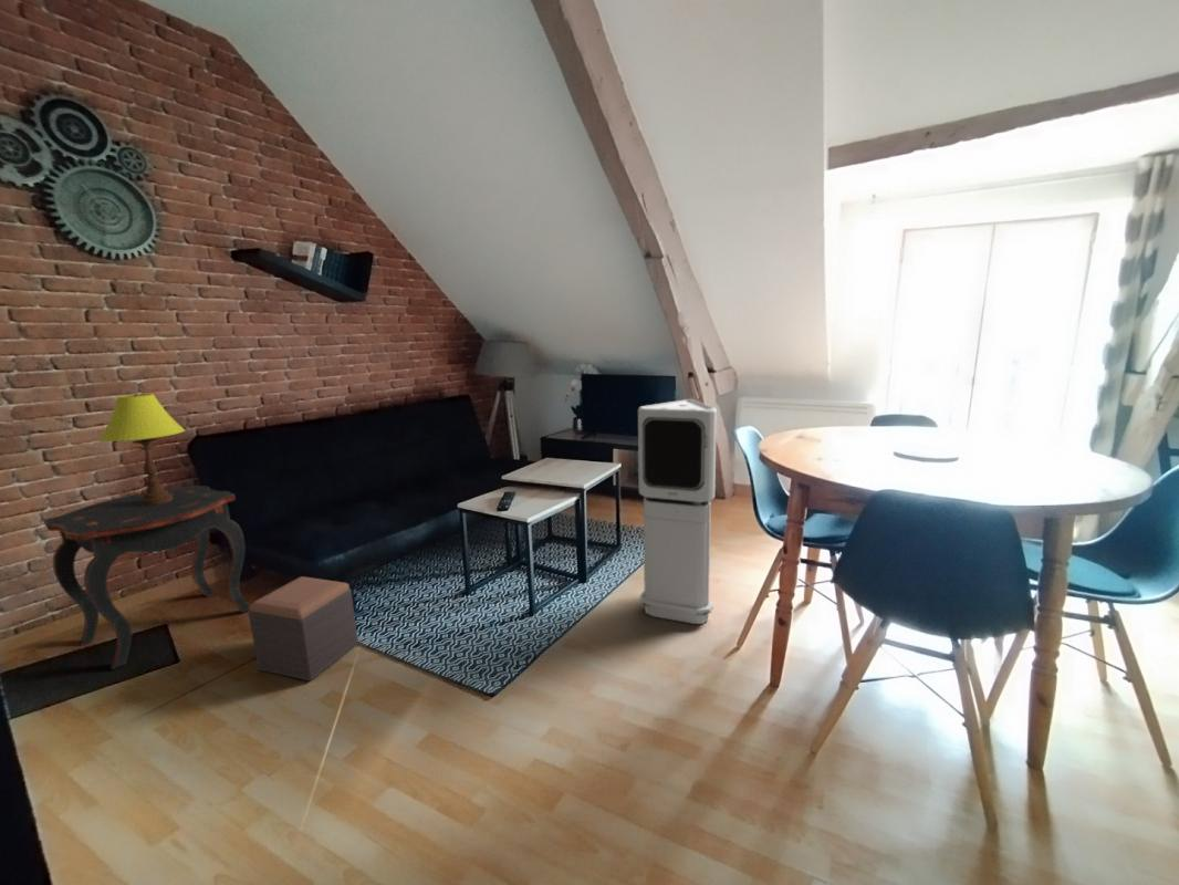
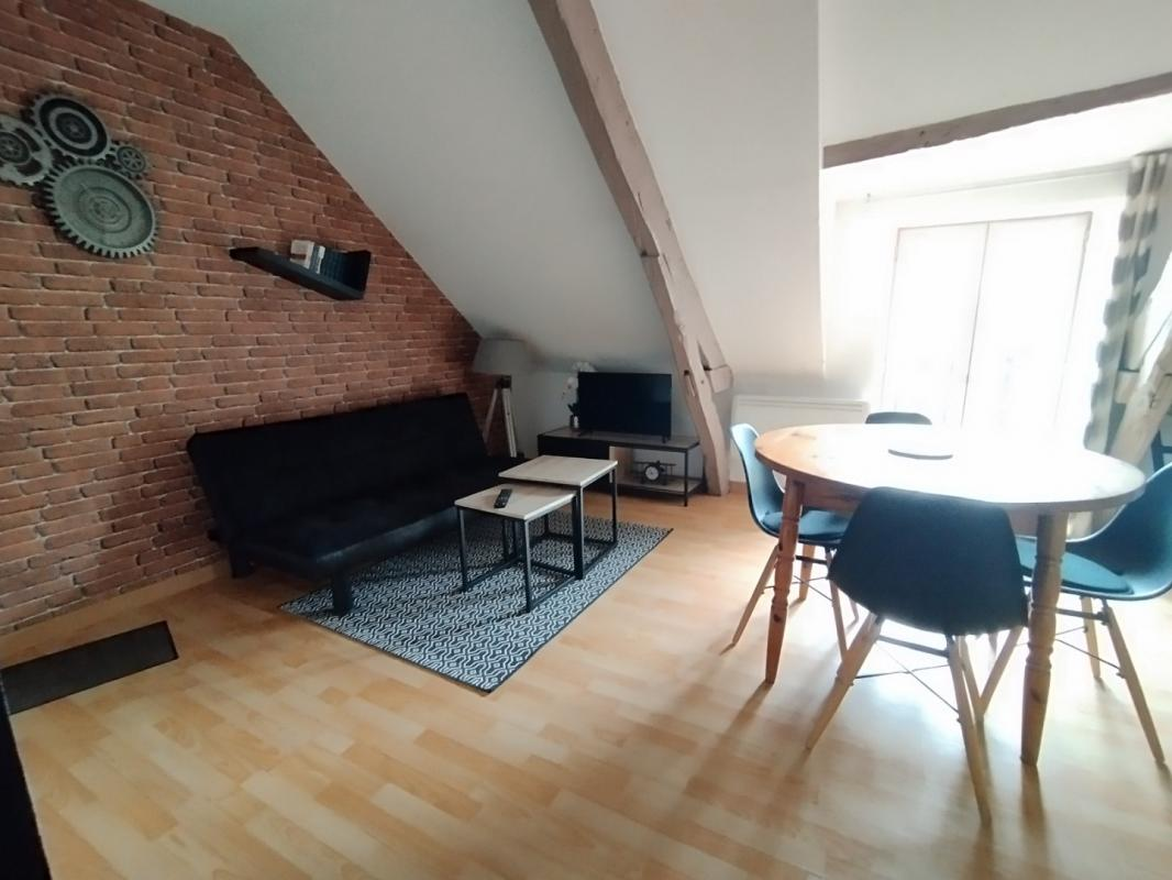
- table lamp [98,393,186,506]
- side table [43,485,250,670]
- footstool [248,575,359,683]
- air purifier [637,398,718,625]
